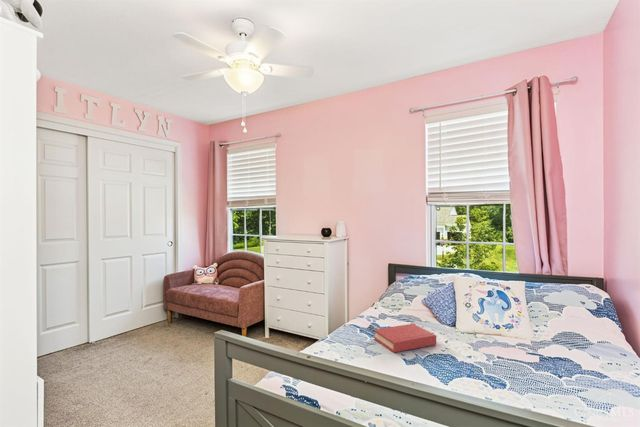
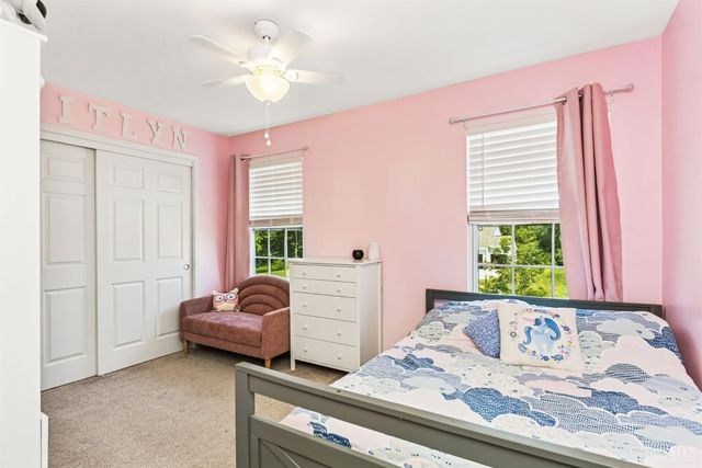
- hardback book [373,323,437,353]
